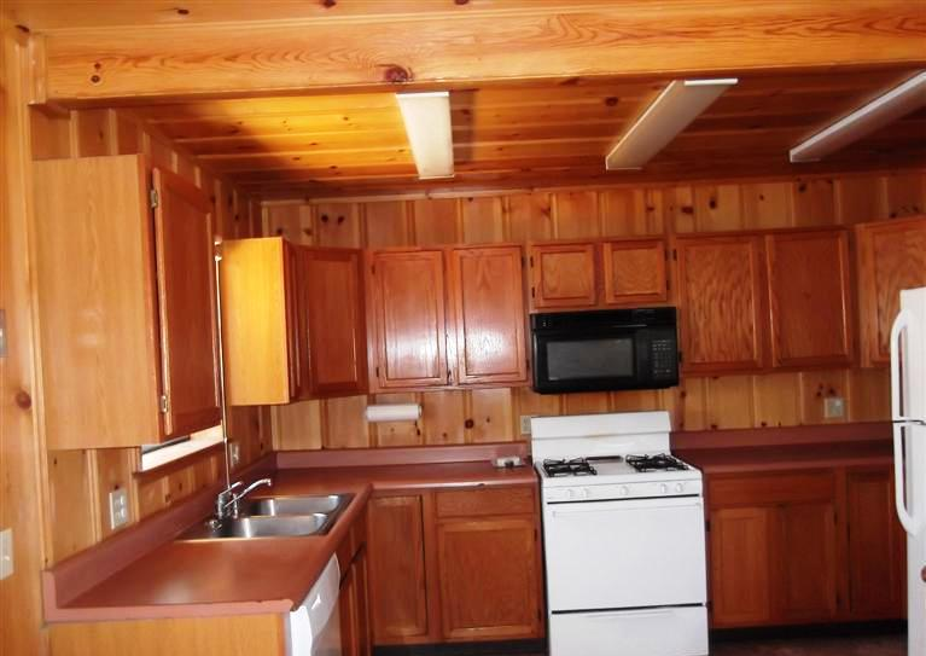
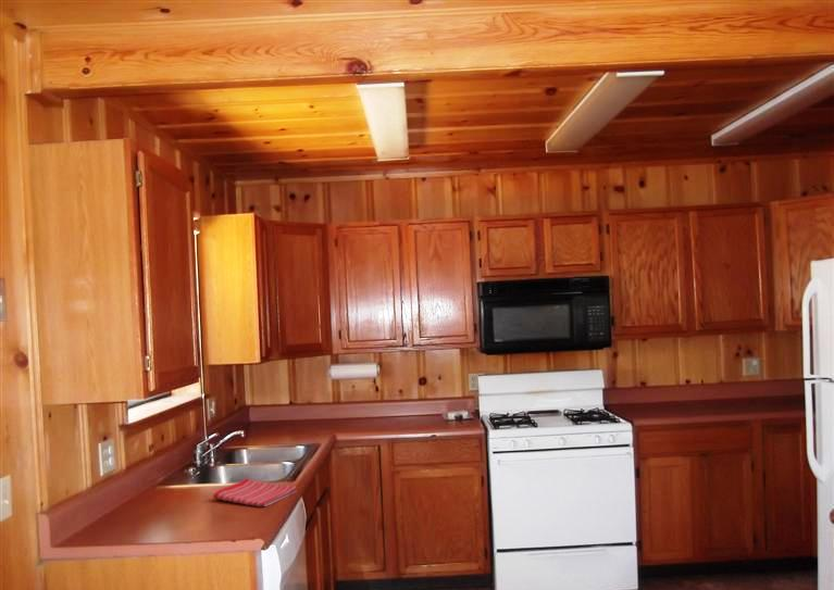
+ dish towel [212,477,298,507]
